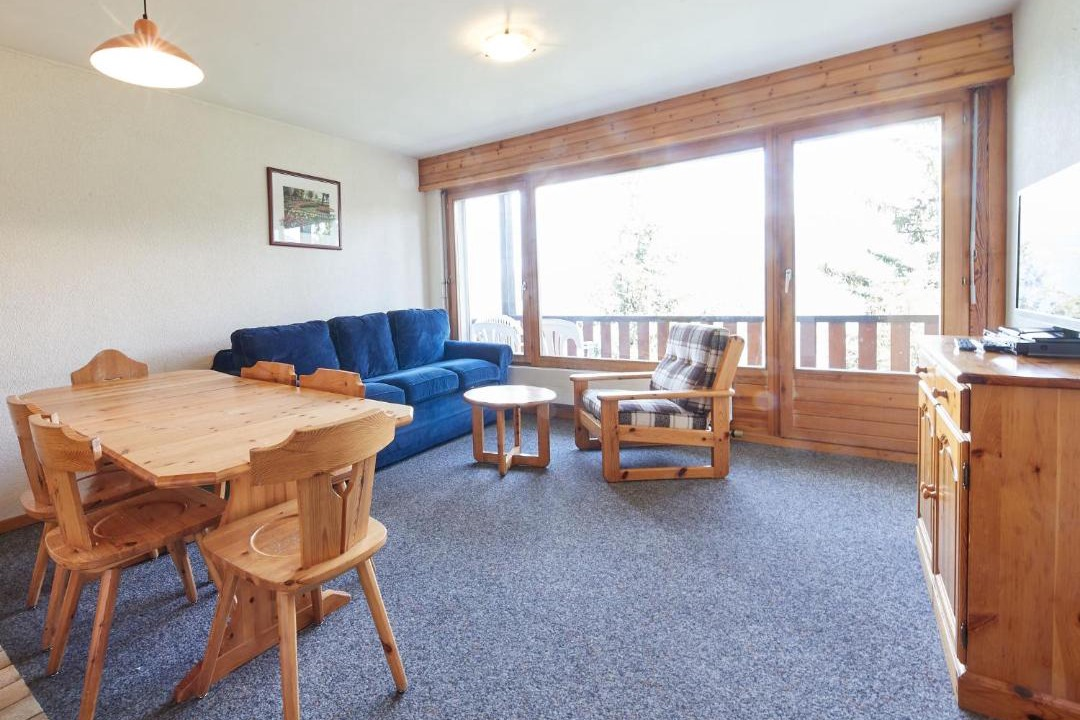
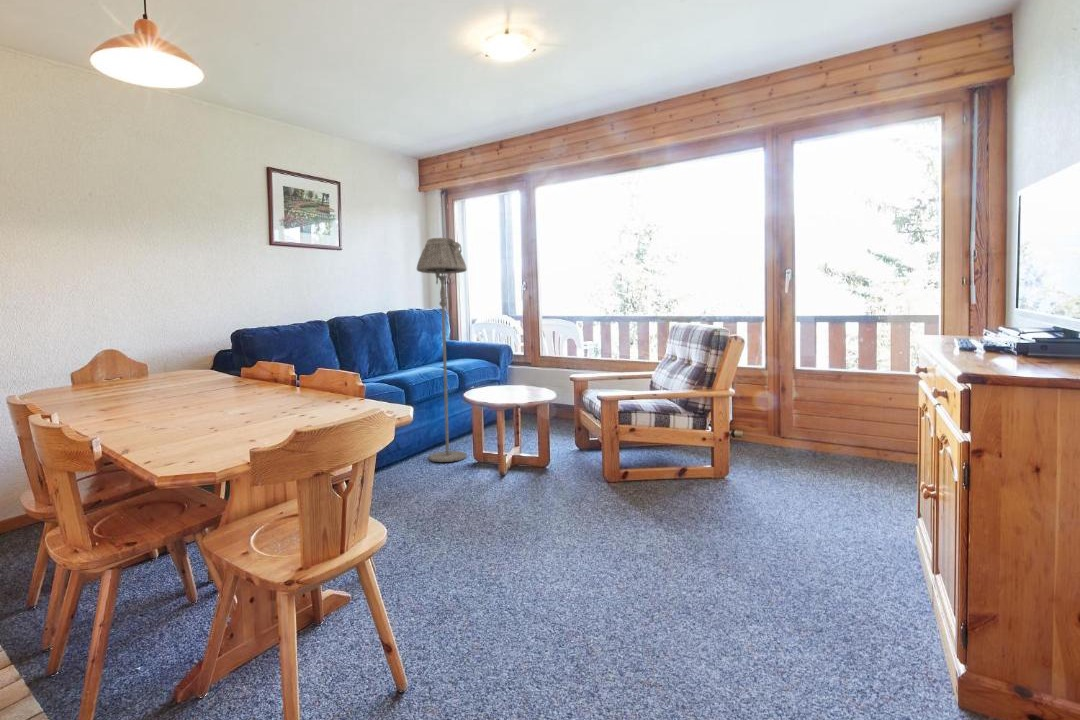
+ floor lamp [416,237,468,463]
